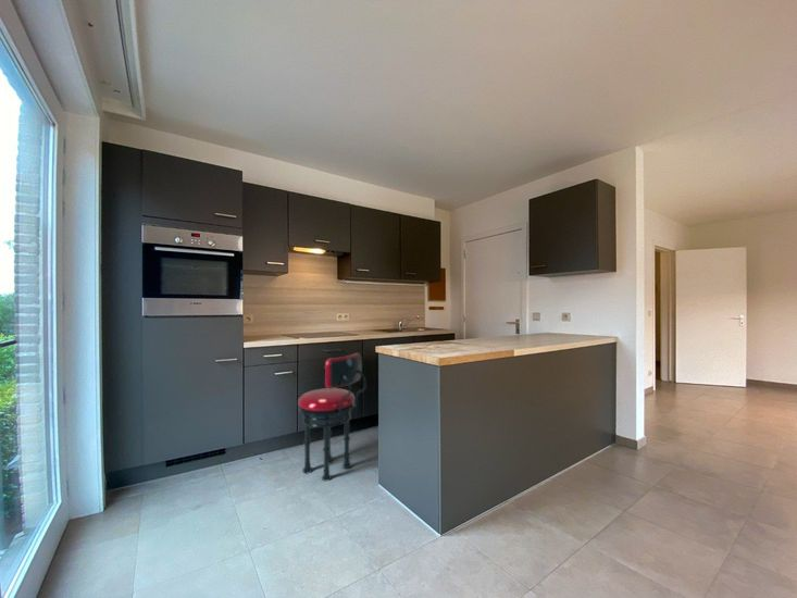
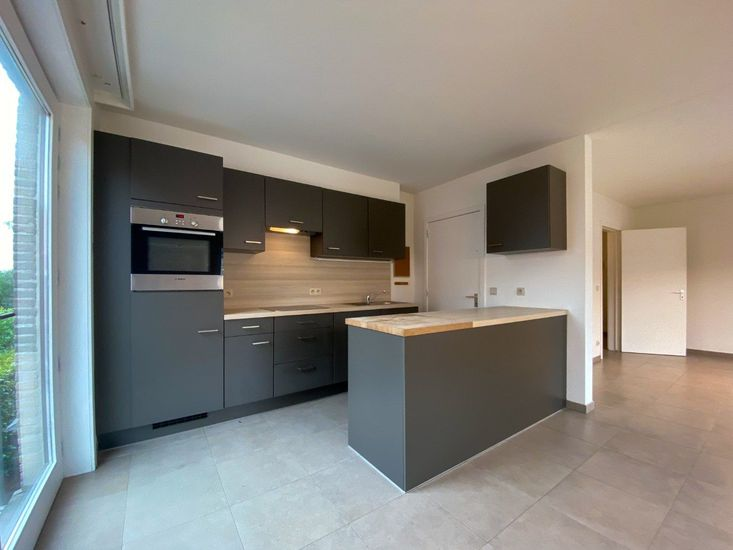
- stool [297,352,368,482]
